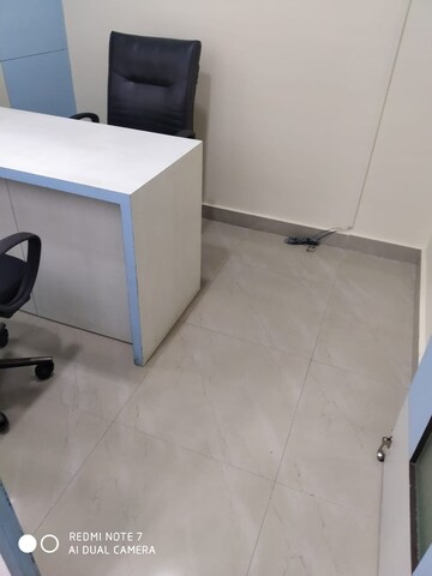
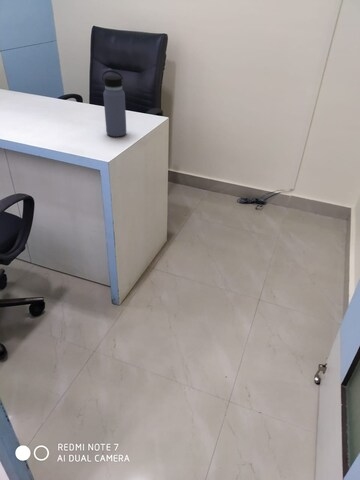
+ water bottle [101,69,127,138]
